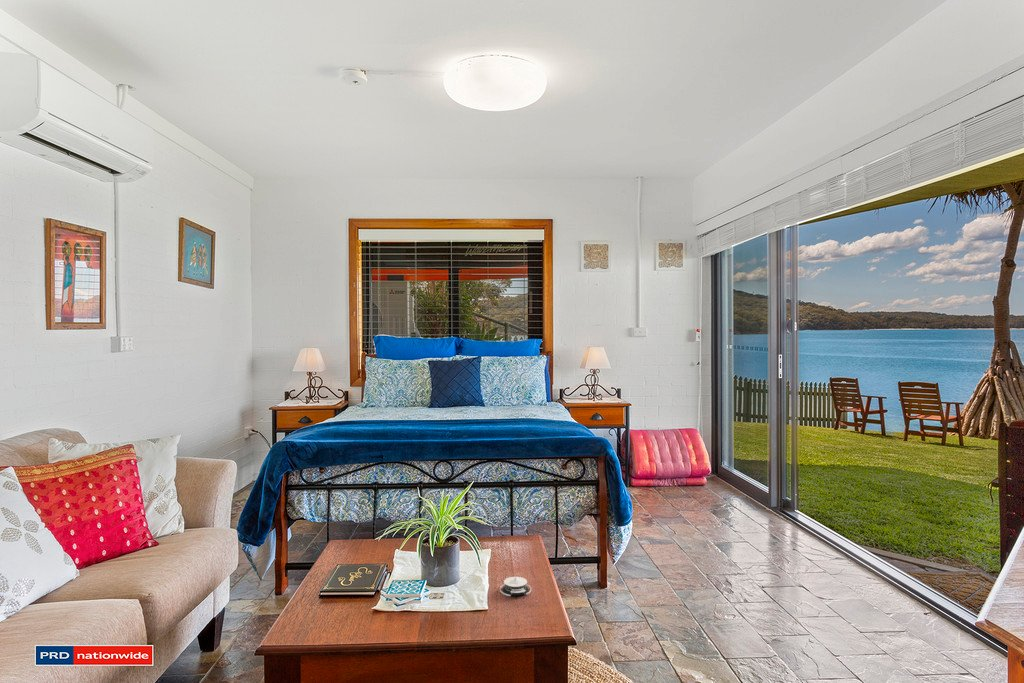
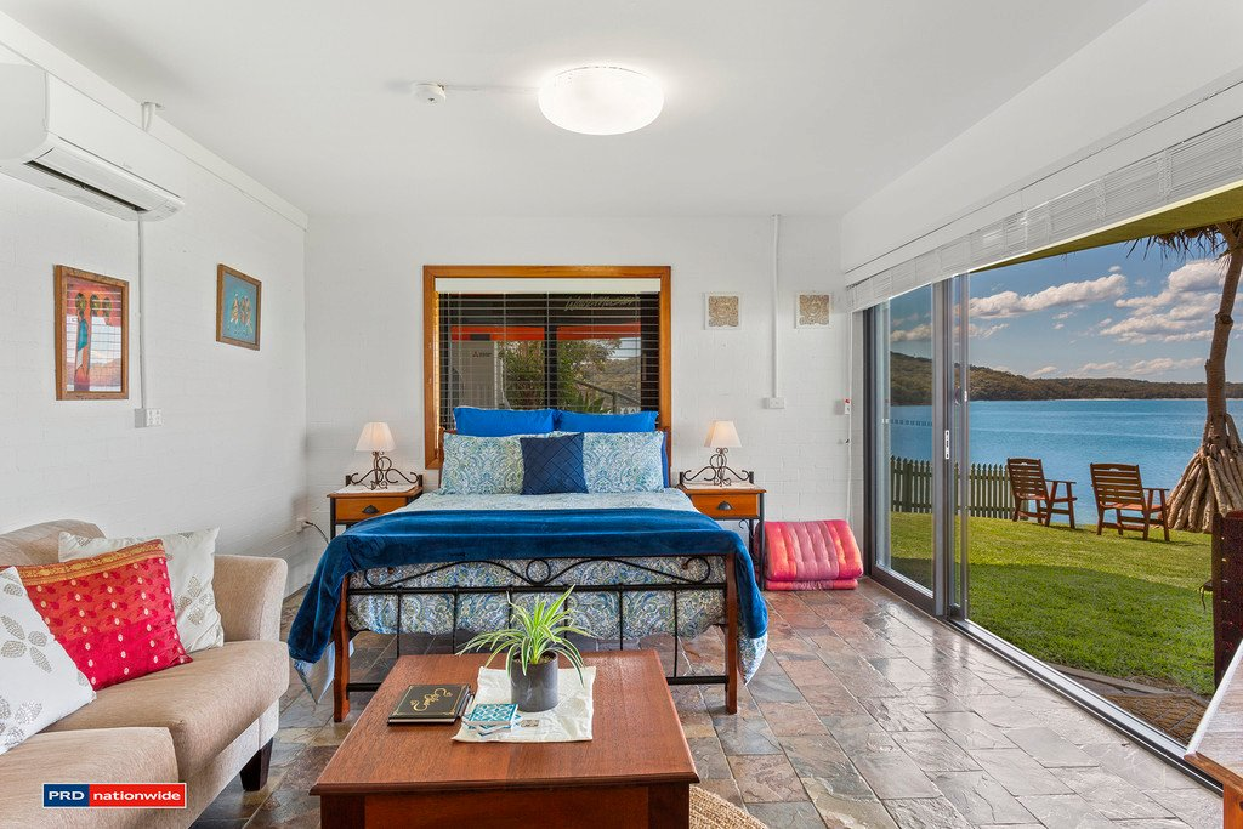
- architectural model [499,575,532,597]
